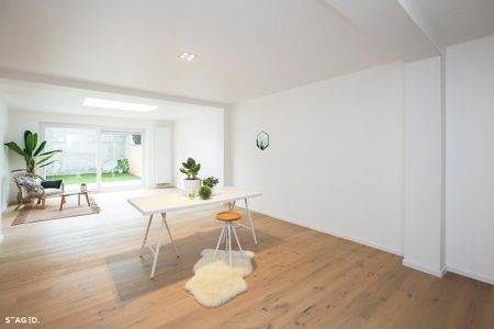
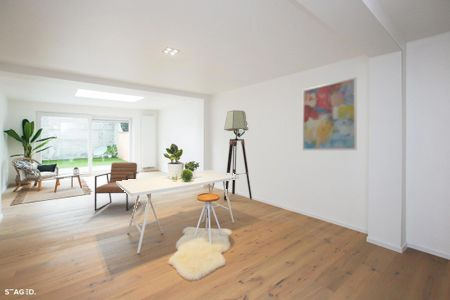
+ chair [94,161,139,212]
+ wall art [302,76,358,151]
+ floor lamp [223,110,253,201]
